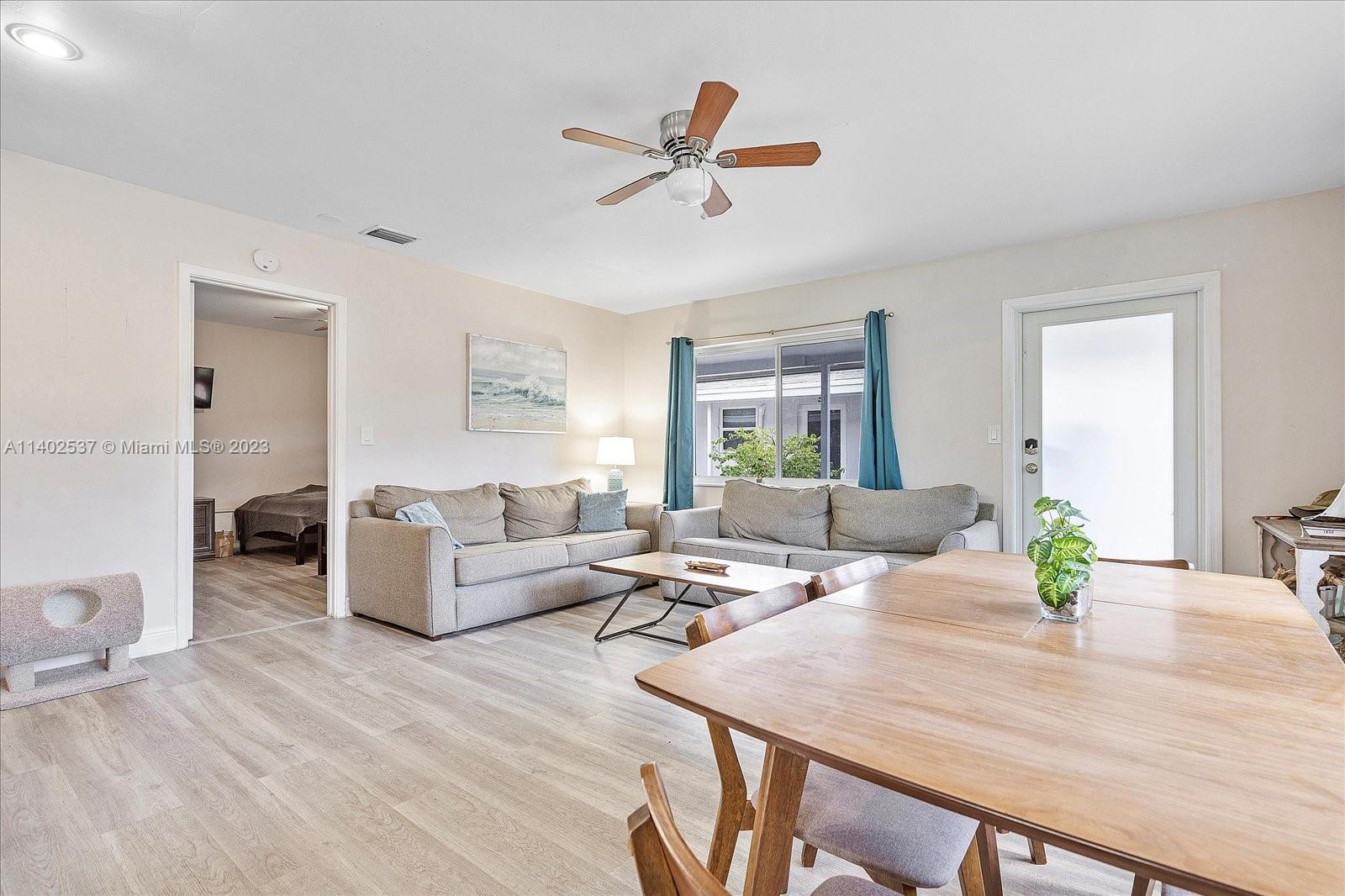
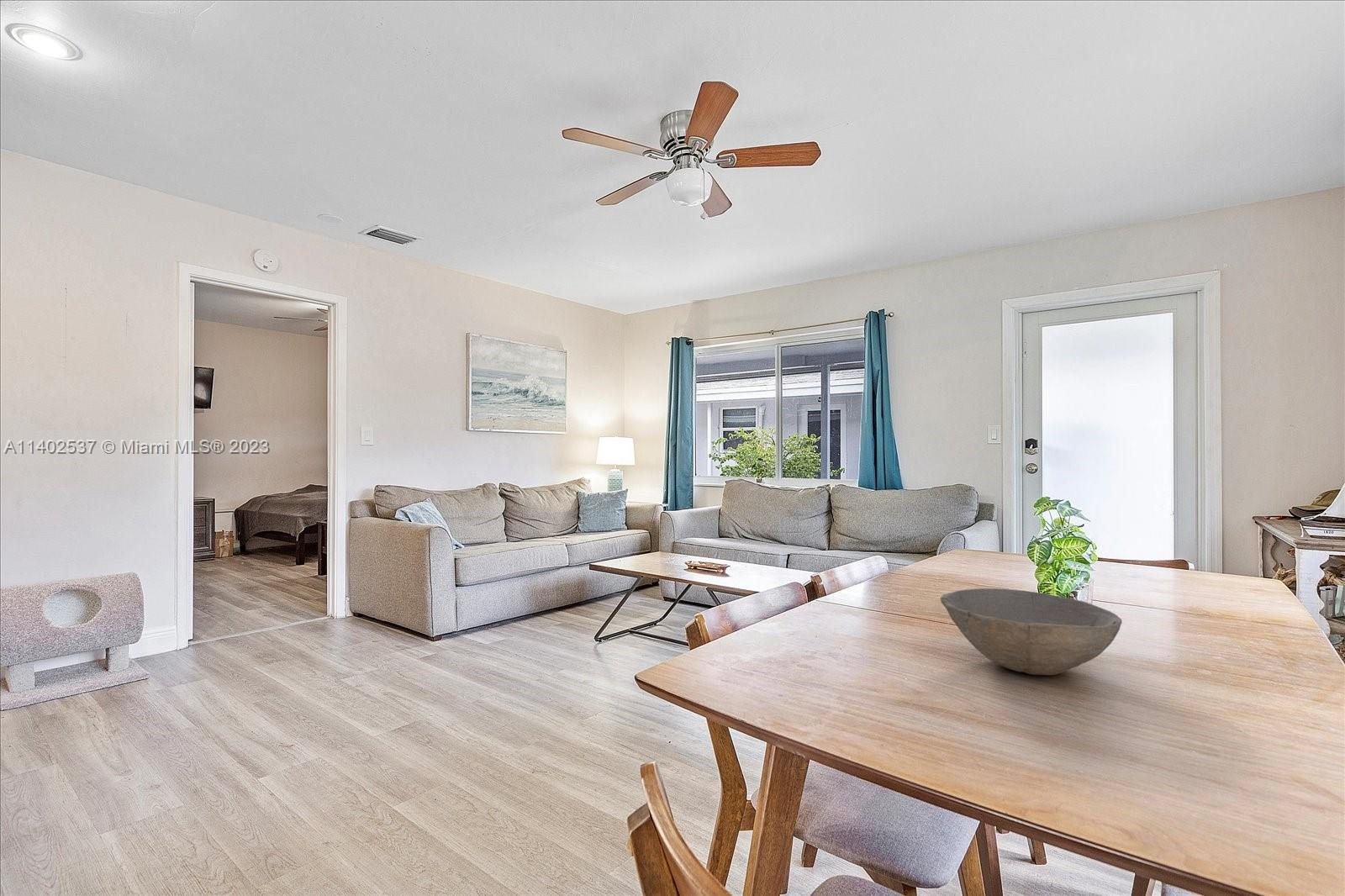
+ bowl [940,588,1123,676]
